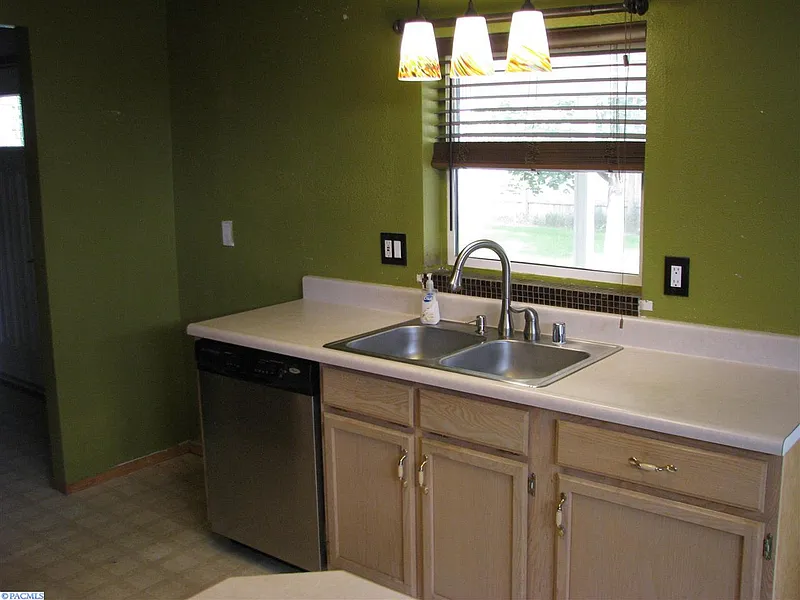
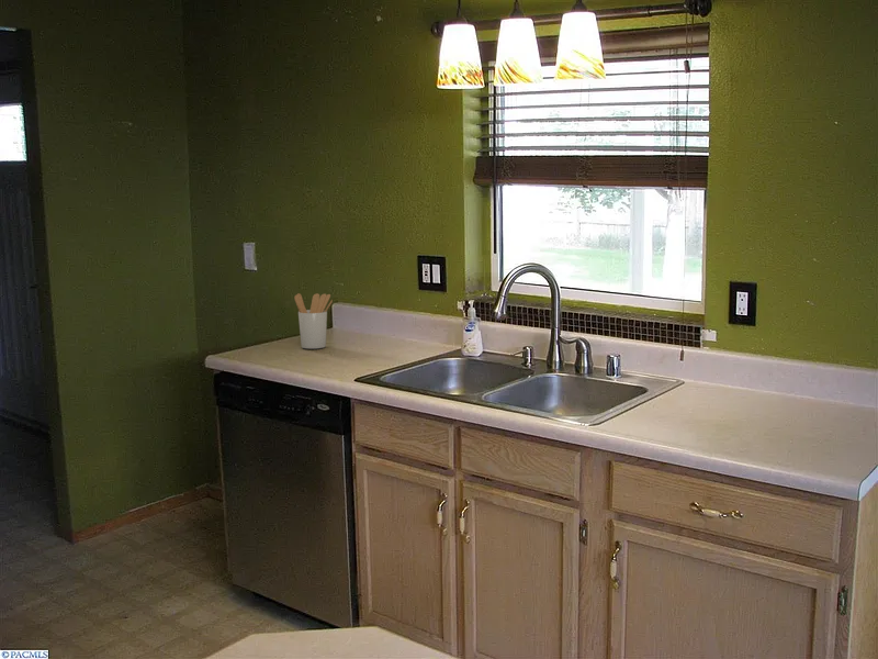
+ utensil holder [294,292,334,349]
